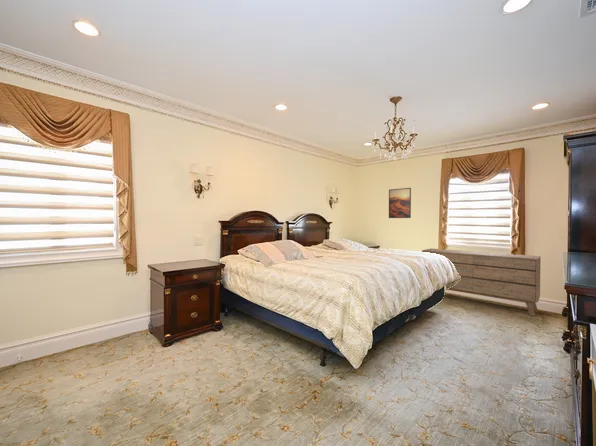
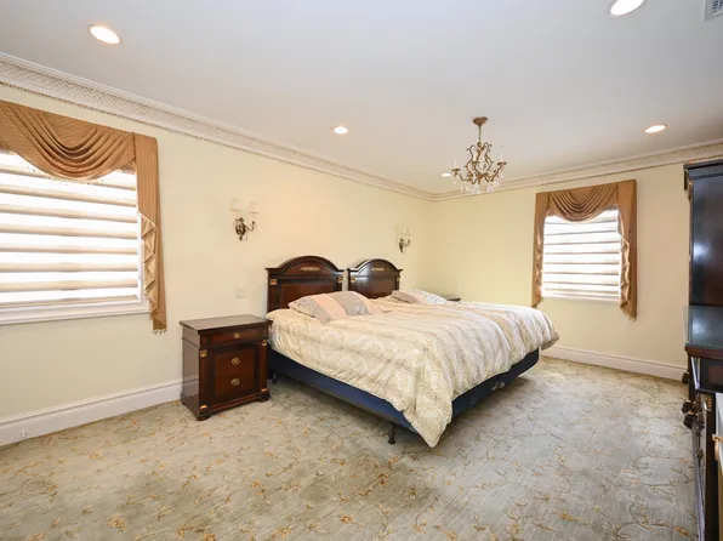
- dresser [421,248,542,317]
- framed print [388,187,412,219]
